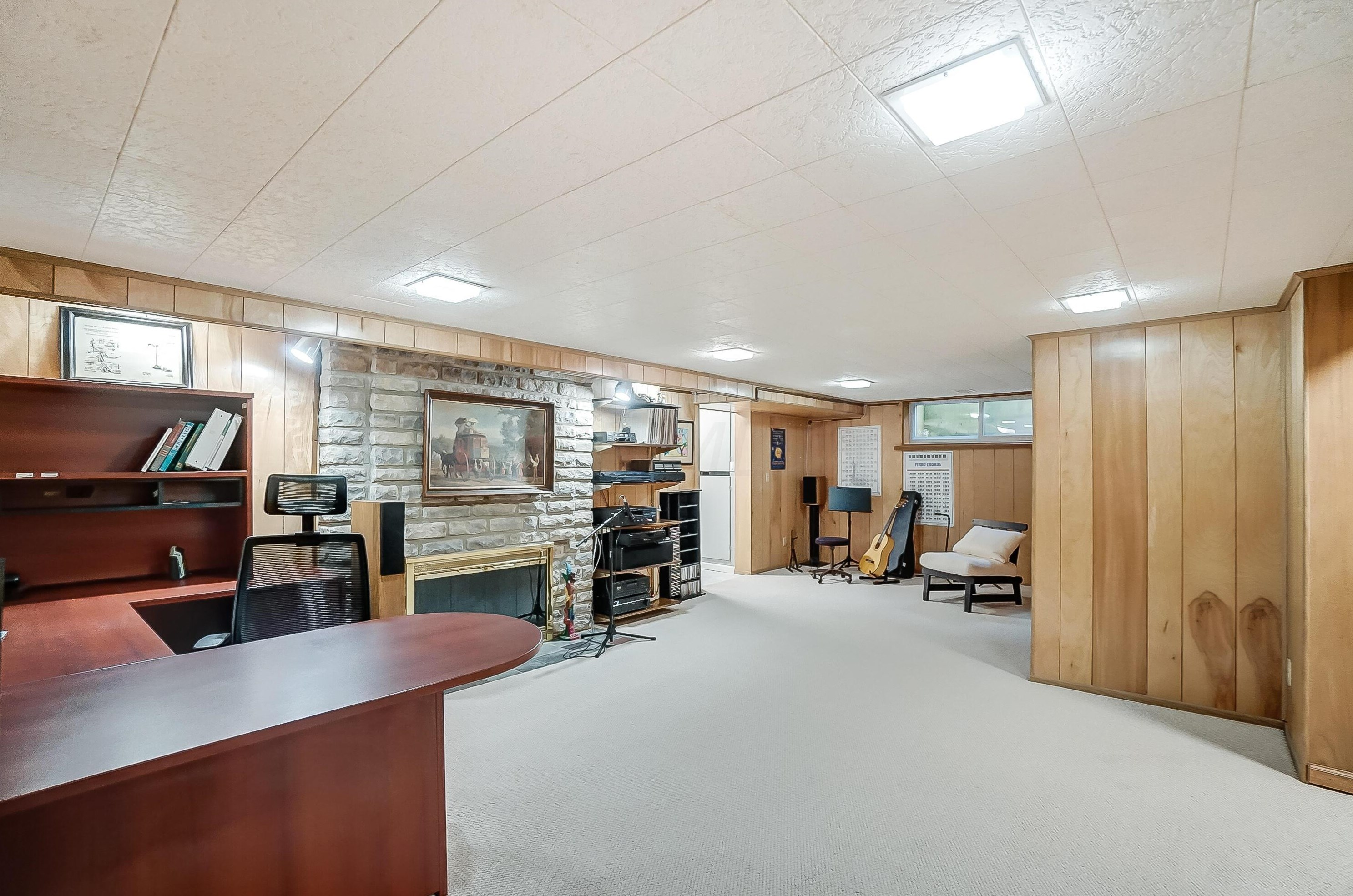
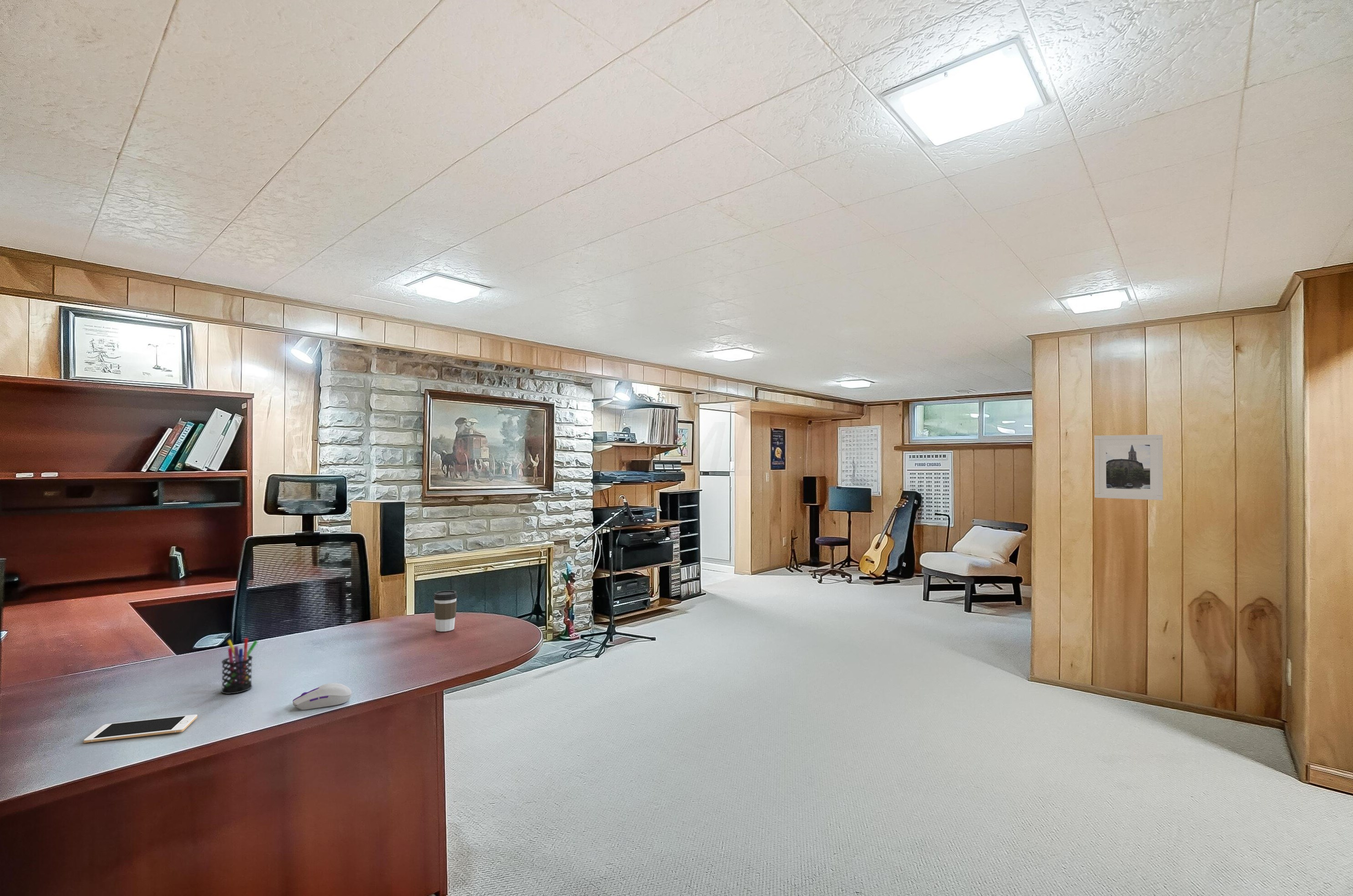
+ coffee cup [433,590,458,632]
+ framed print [1094,434,1163,501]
+ pen holder [221,638,258,695]
+ computer mouse [292,683,353,710]
+ cell phone [83,714,197,743]
